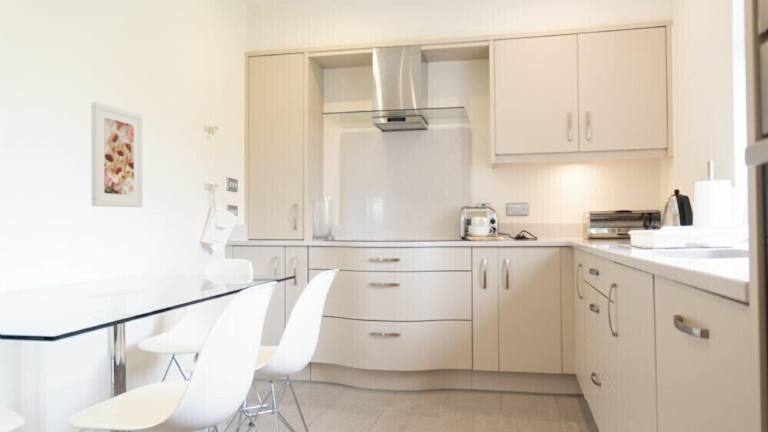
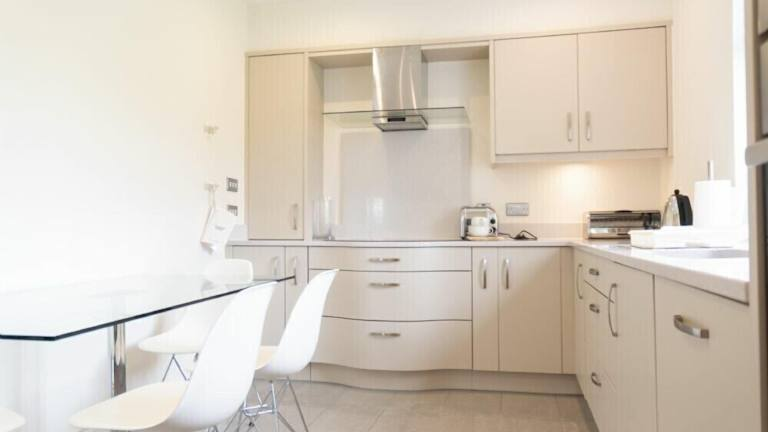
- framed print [90,101,143,208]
